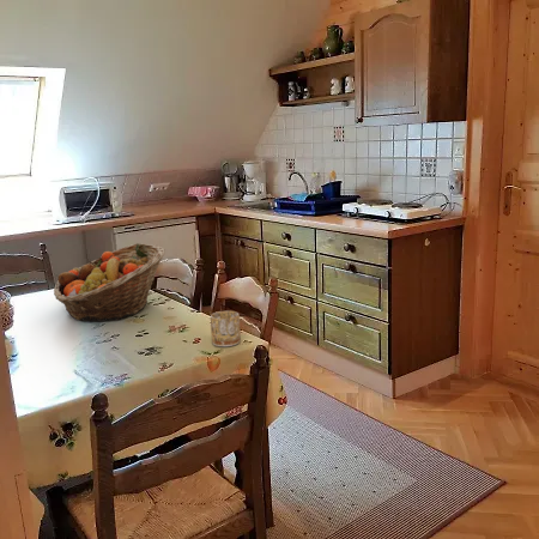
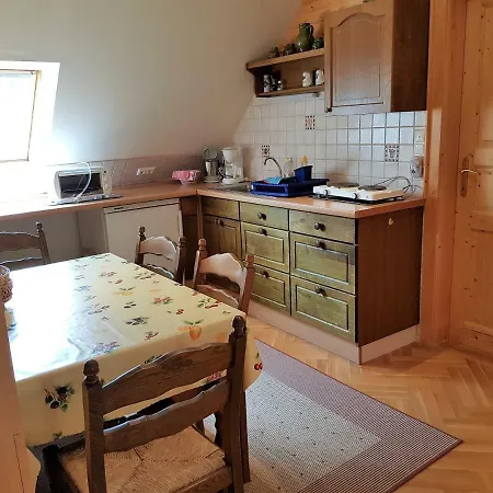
- mug [210,310,241,347]
- fruit basket [53,242,166,322]
